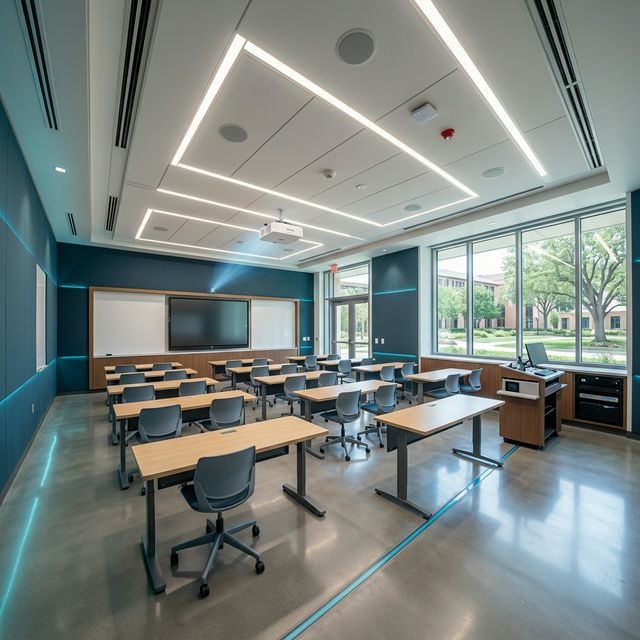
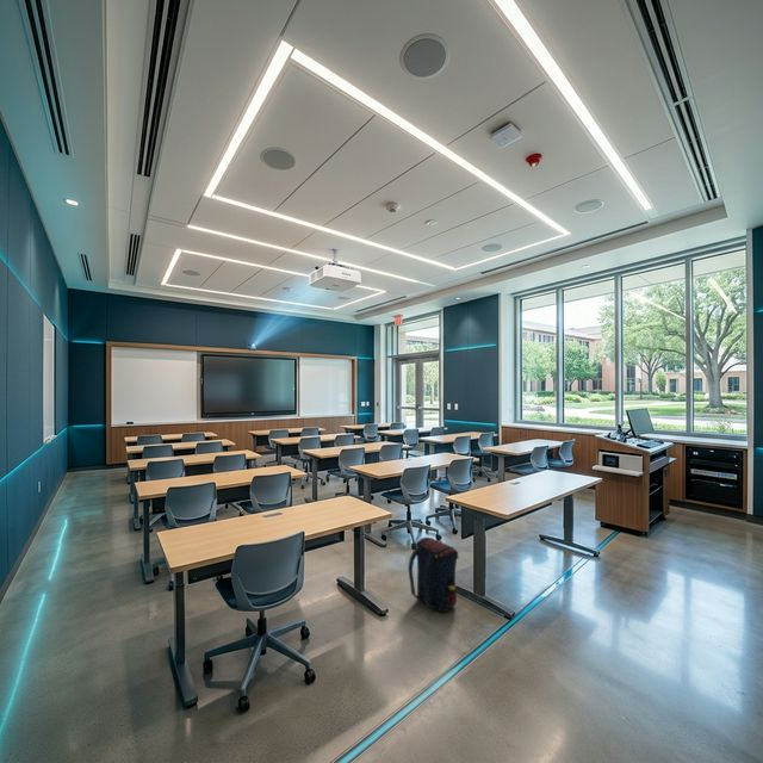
+ satchel [408,535,459,613]
